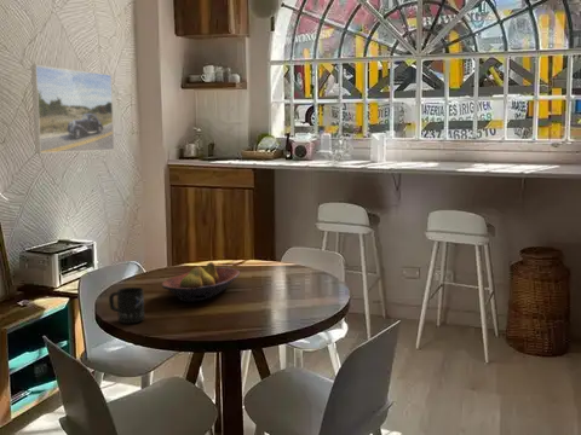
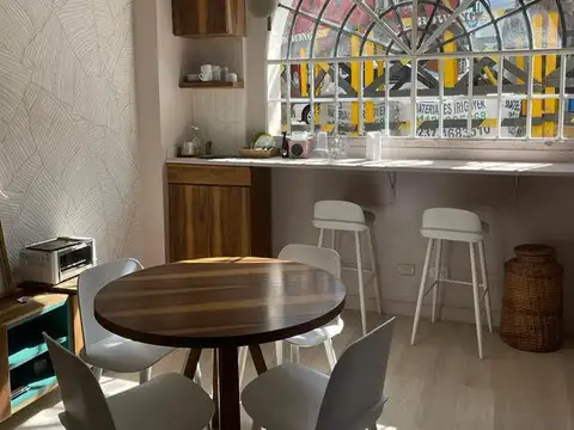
- mug [108,286,145,324]
- fruit bowl [161,261,241,303]
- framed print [30,64,115,155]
